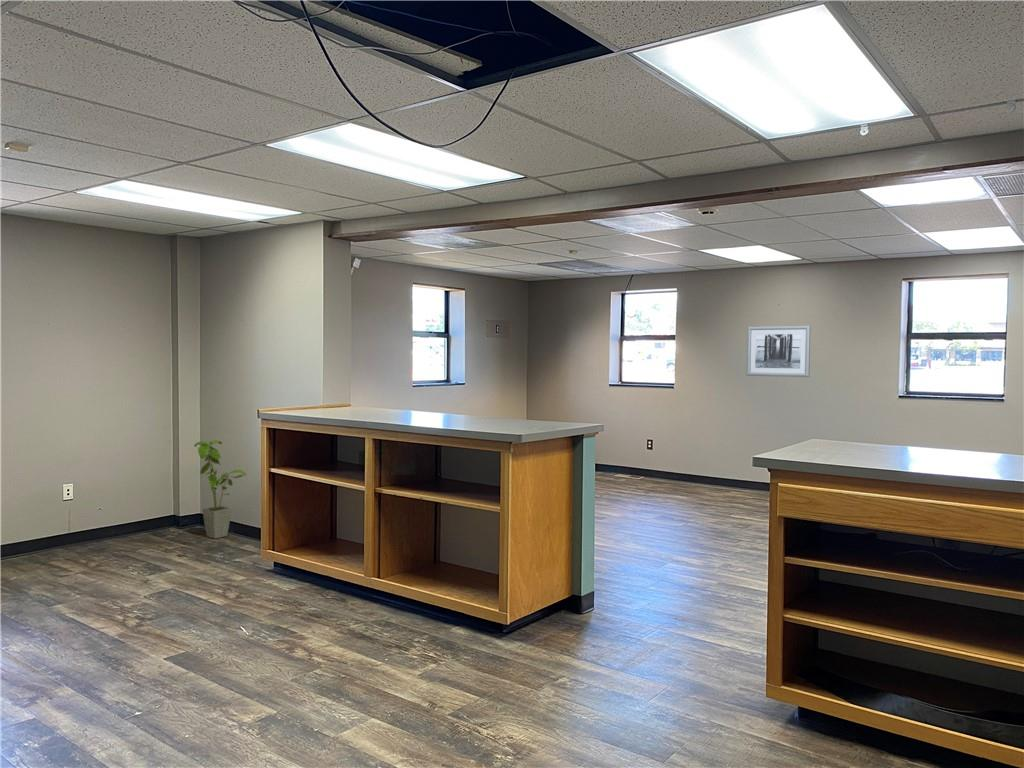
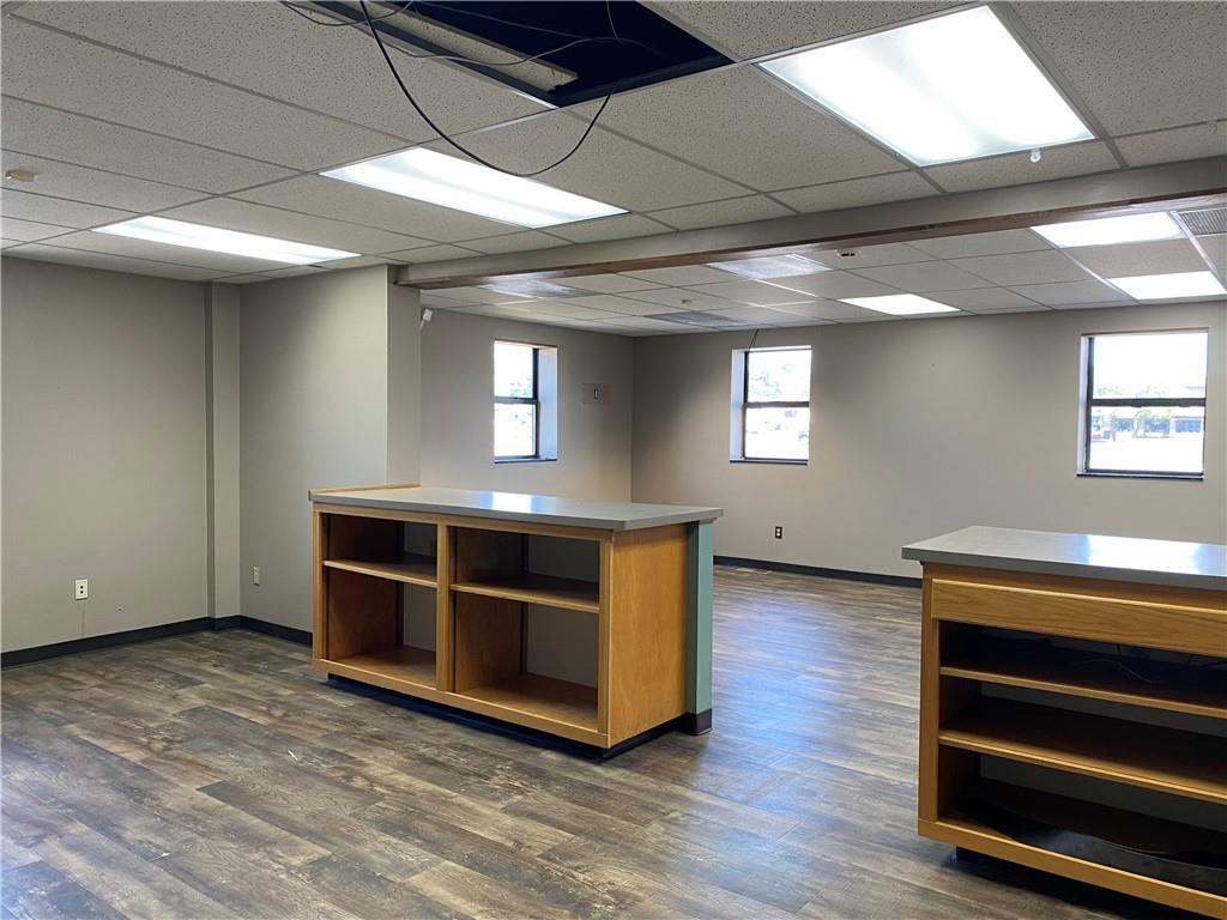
- wall art [745,325,811,378]
- house plant [193,439,248,540]
